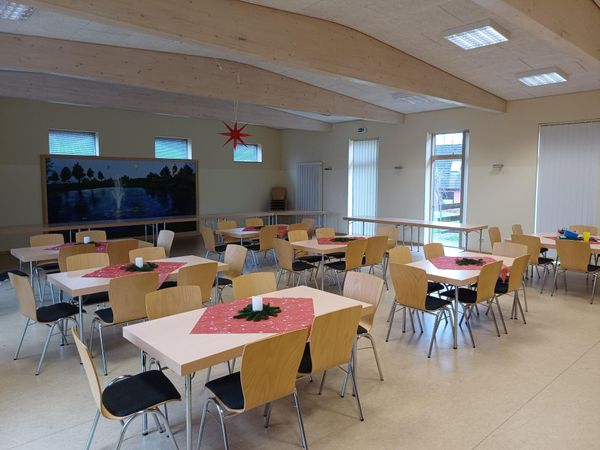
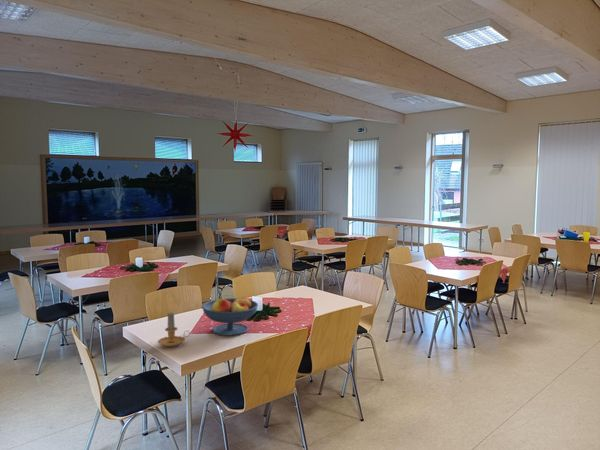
+ candle [157,311,191,348]
+ fruit bowl [201,297,259,337]
